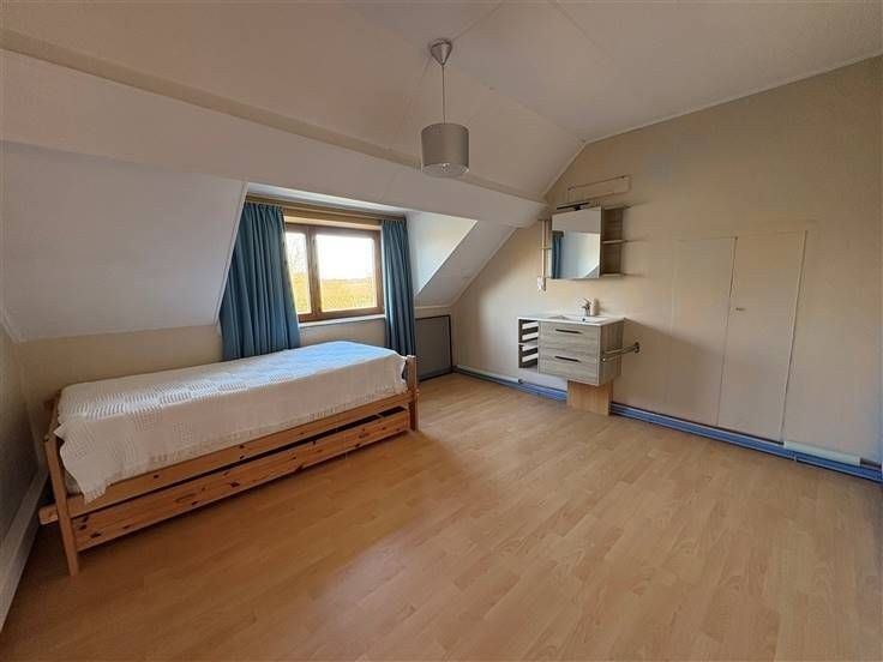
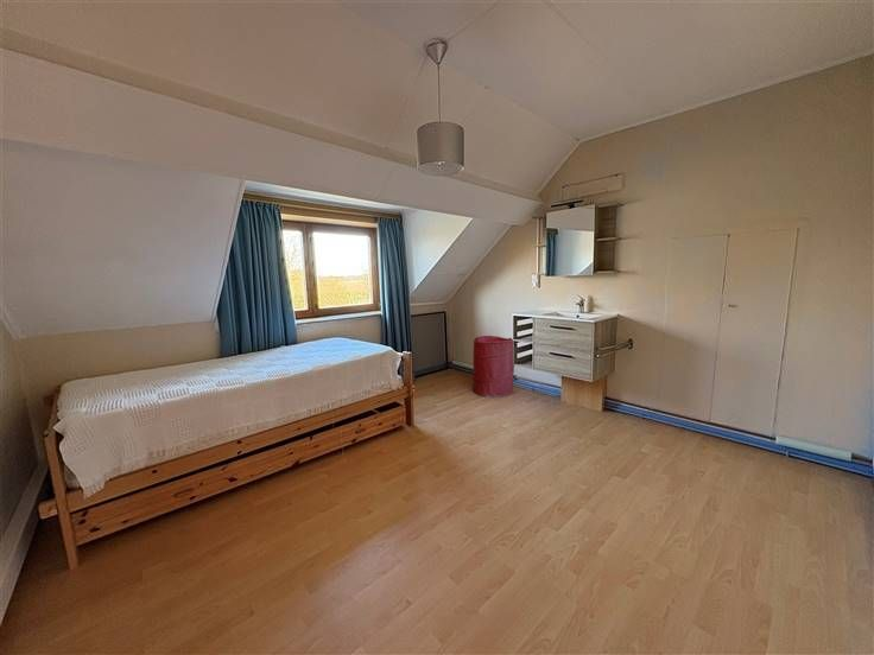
+ laundry hamper [471,335,515,399]
